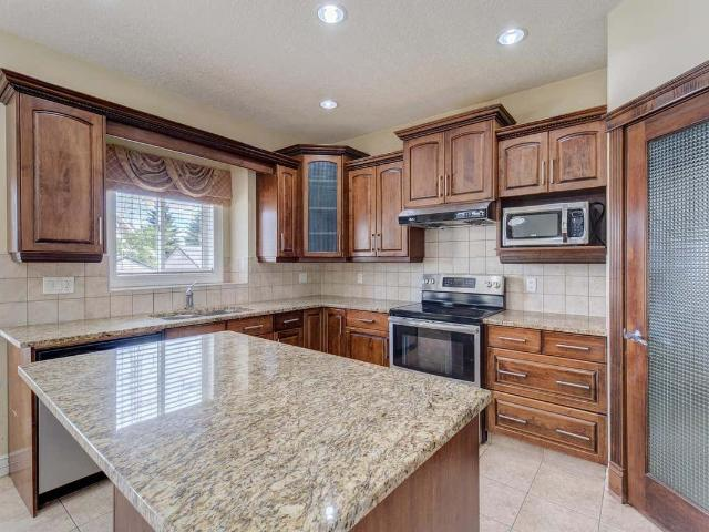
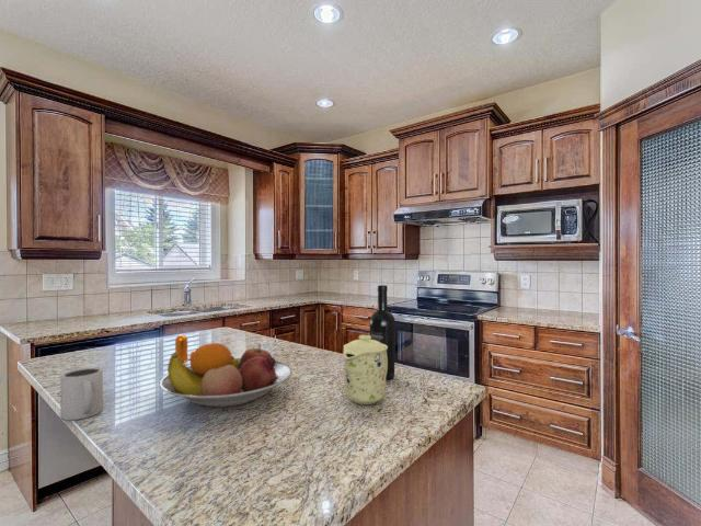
+ mug [59,366,104,421]
+ fruit bowl [159,342,294,409]
+ wine bottle [368,284,397,381]
+ pepper shaker [174,334,195,364]
+ mug [343,334,388,405]
